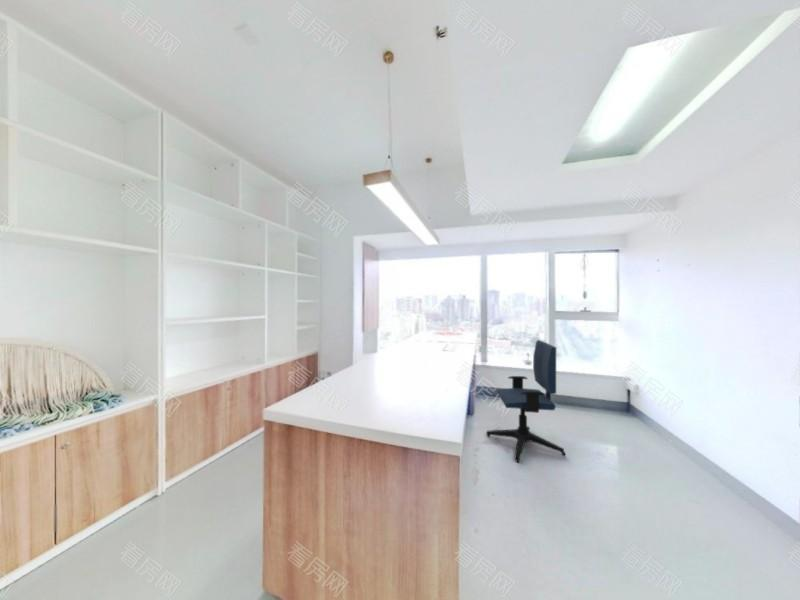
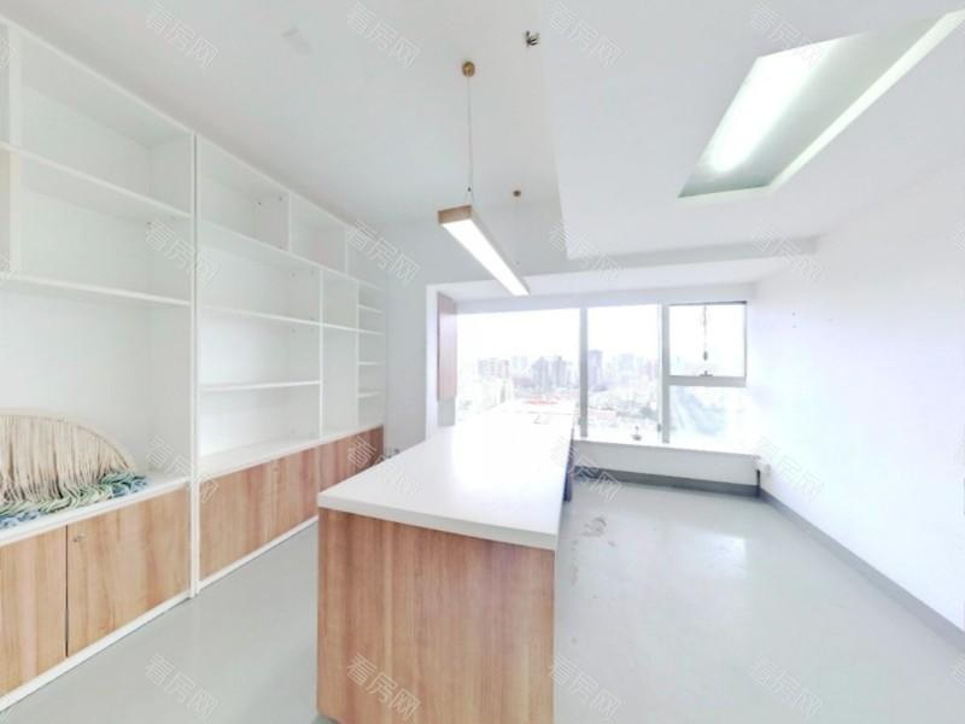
- office chair [485,339,567,463]
